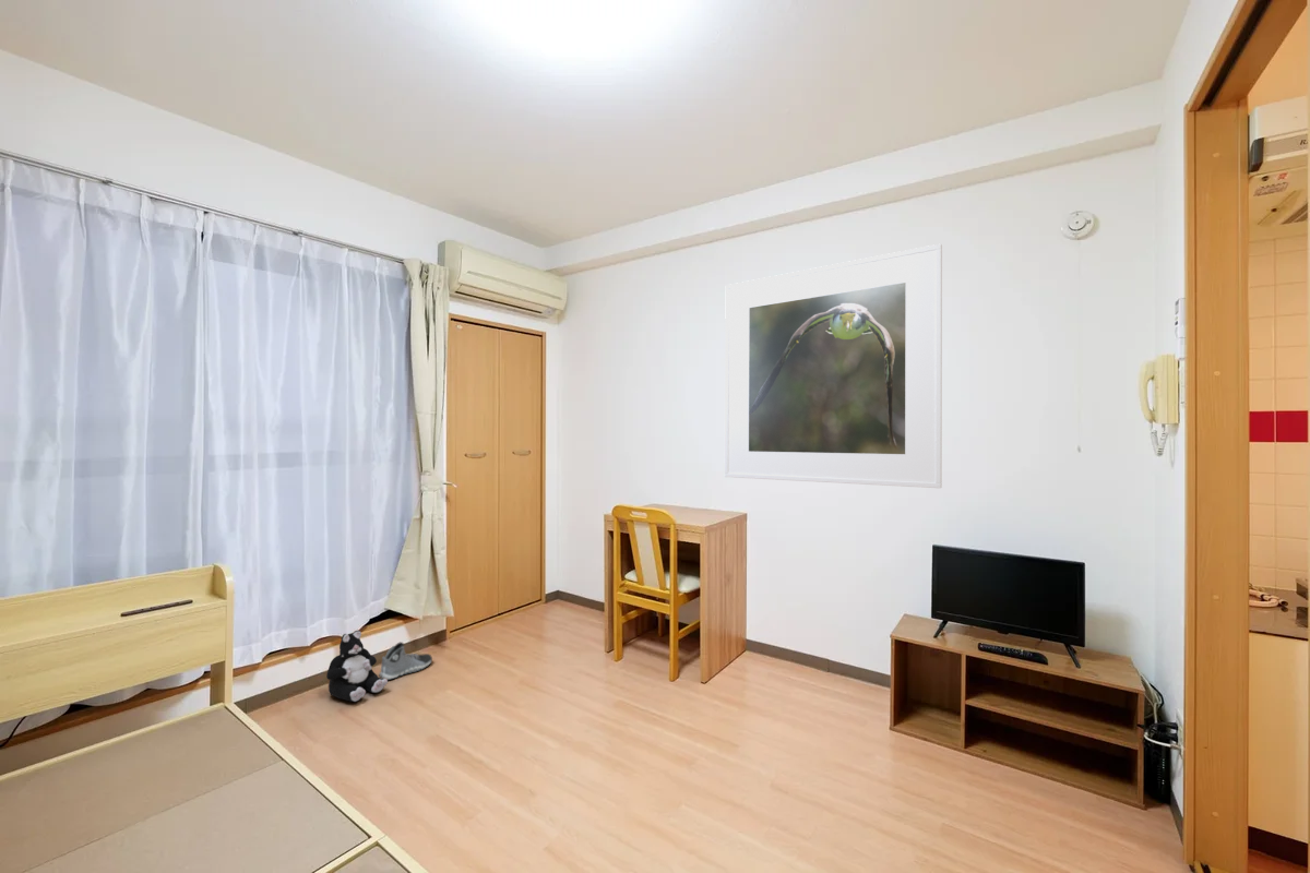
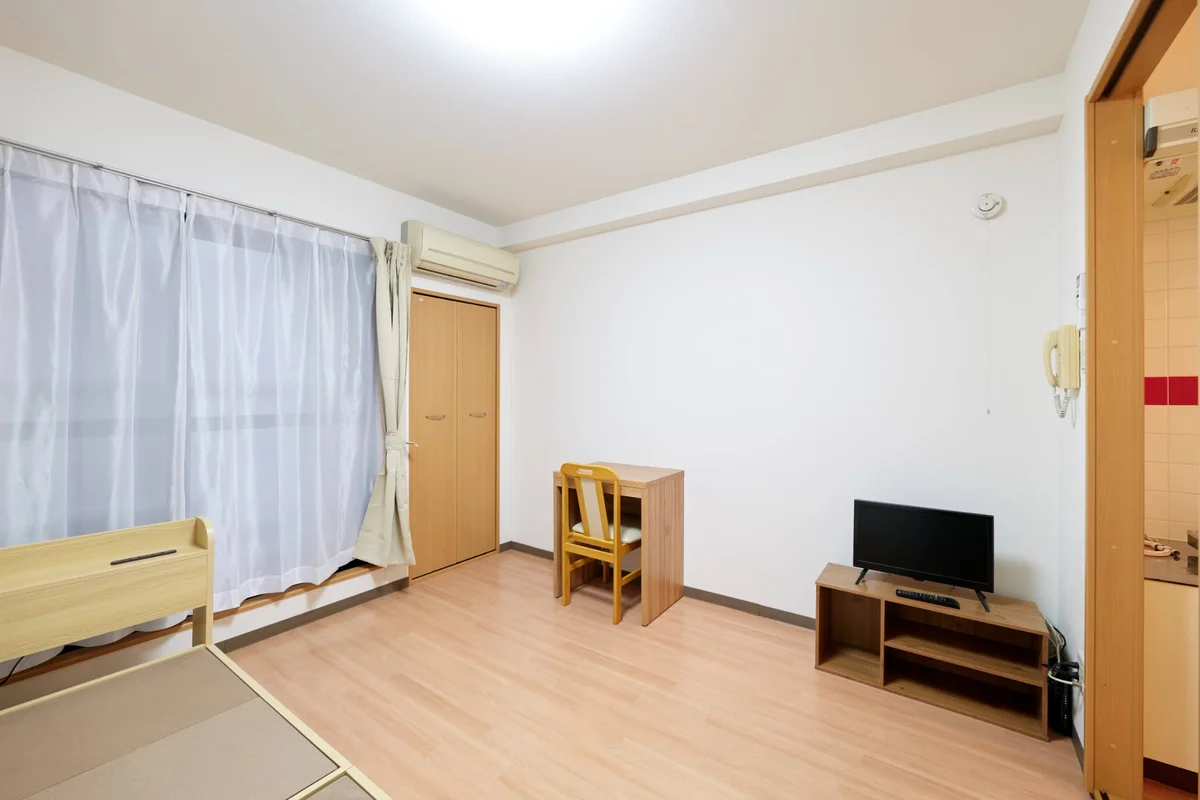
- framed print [724,243,943,489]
- sneaker [379,641,433,681]
- plush toy [325,630,389,703]
